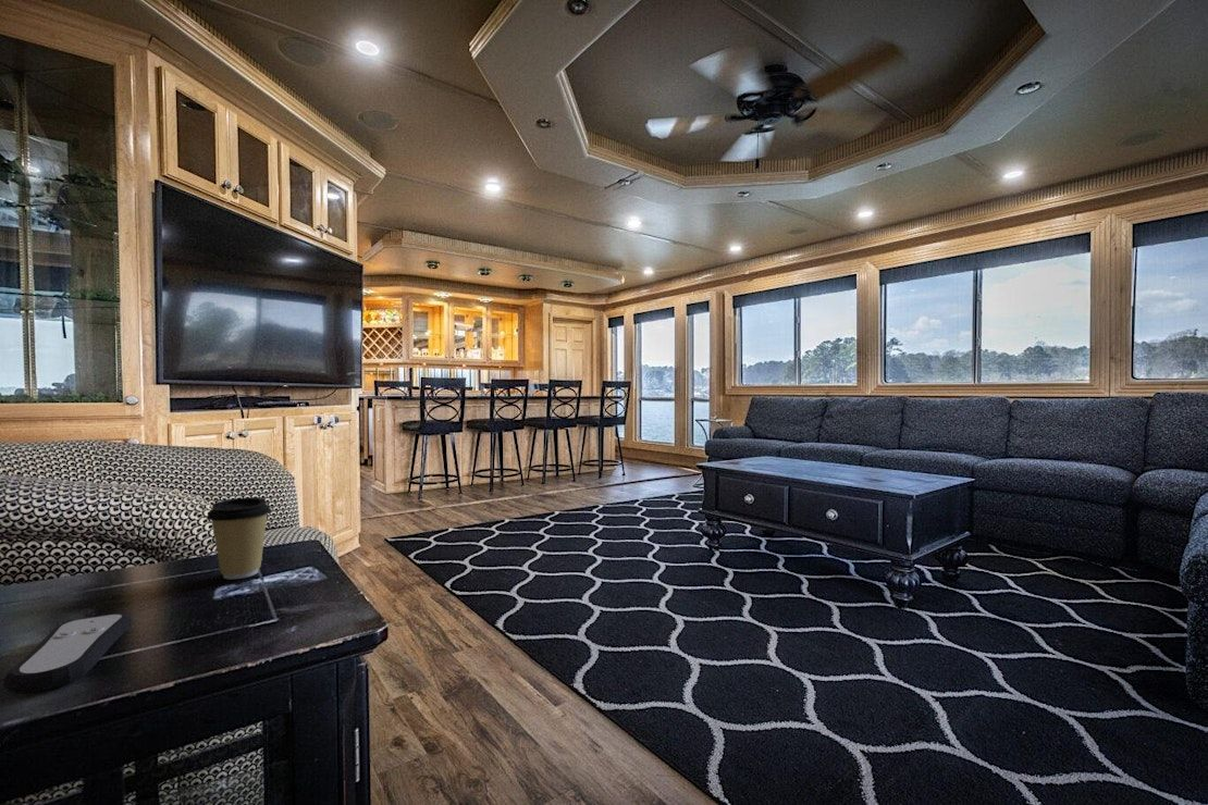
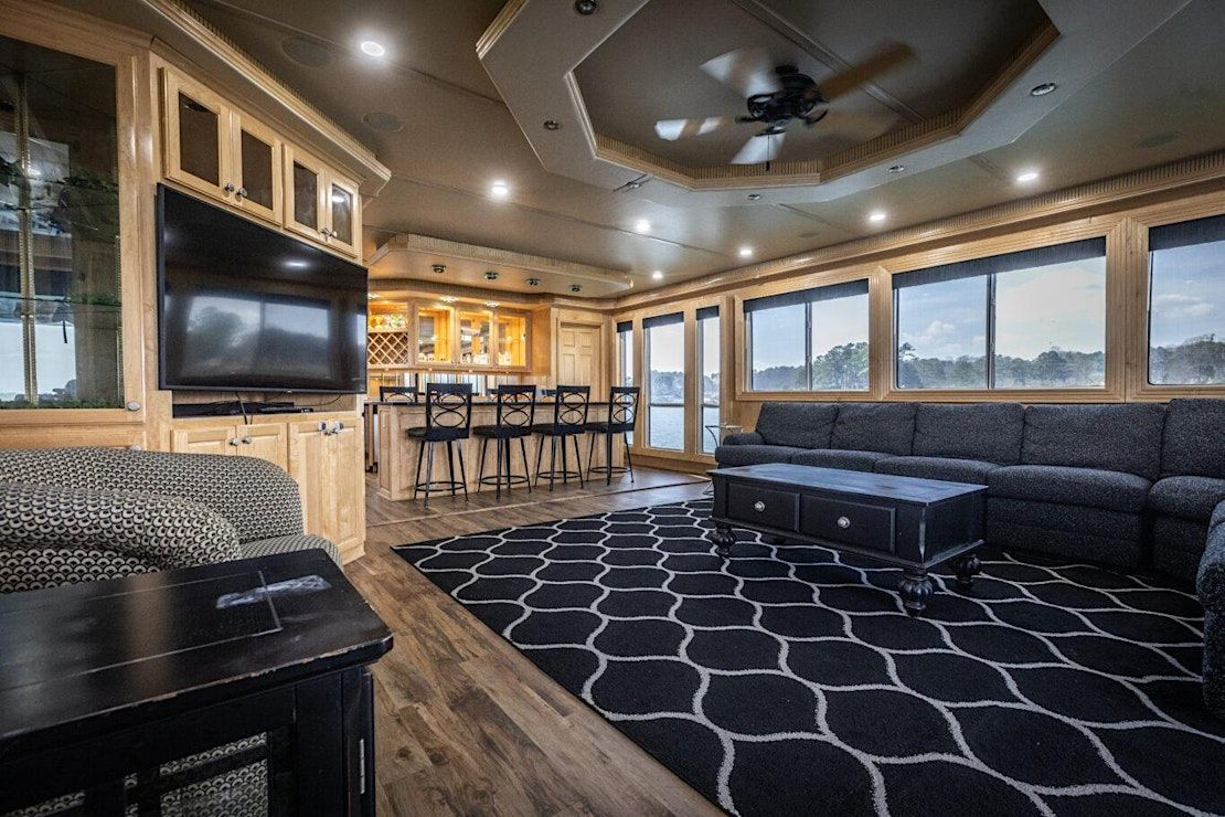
- coffee cup [205,496,273,580]
- remote control [2,612,133,694]
